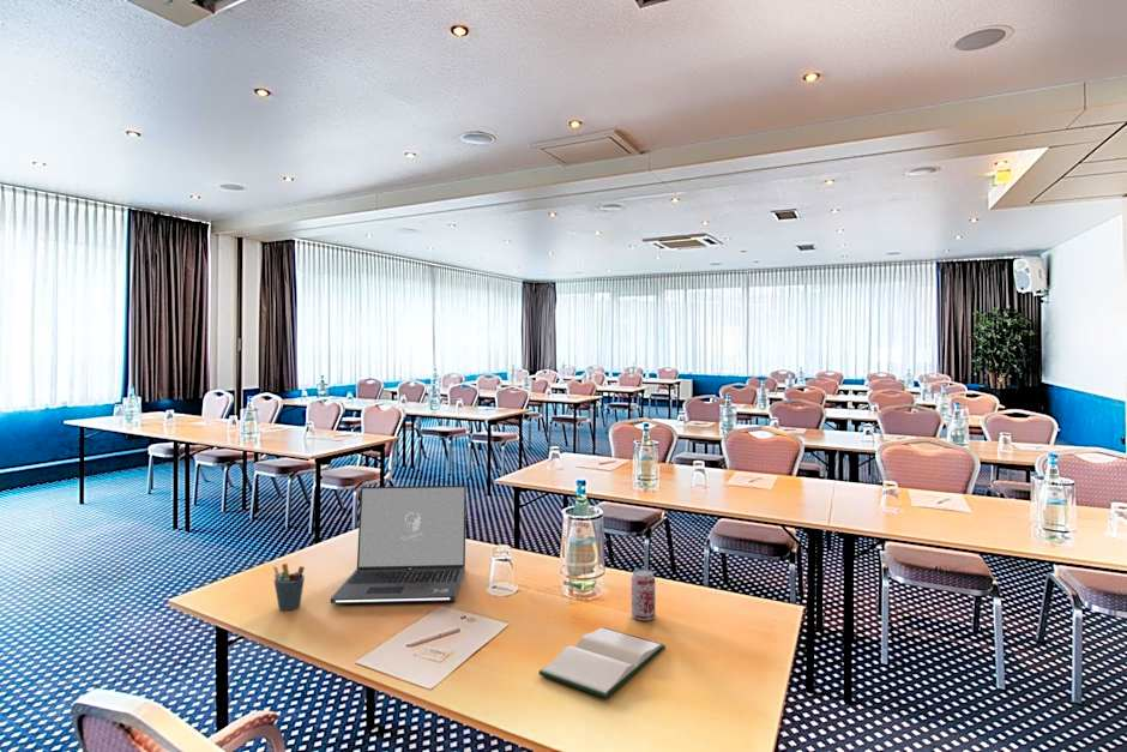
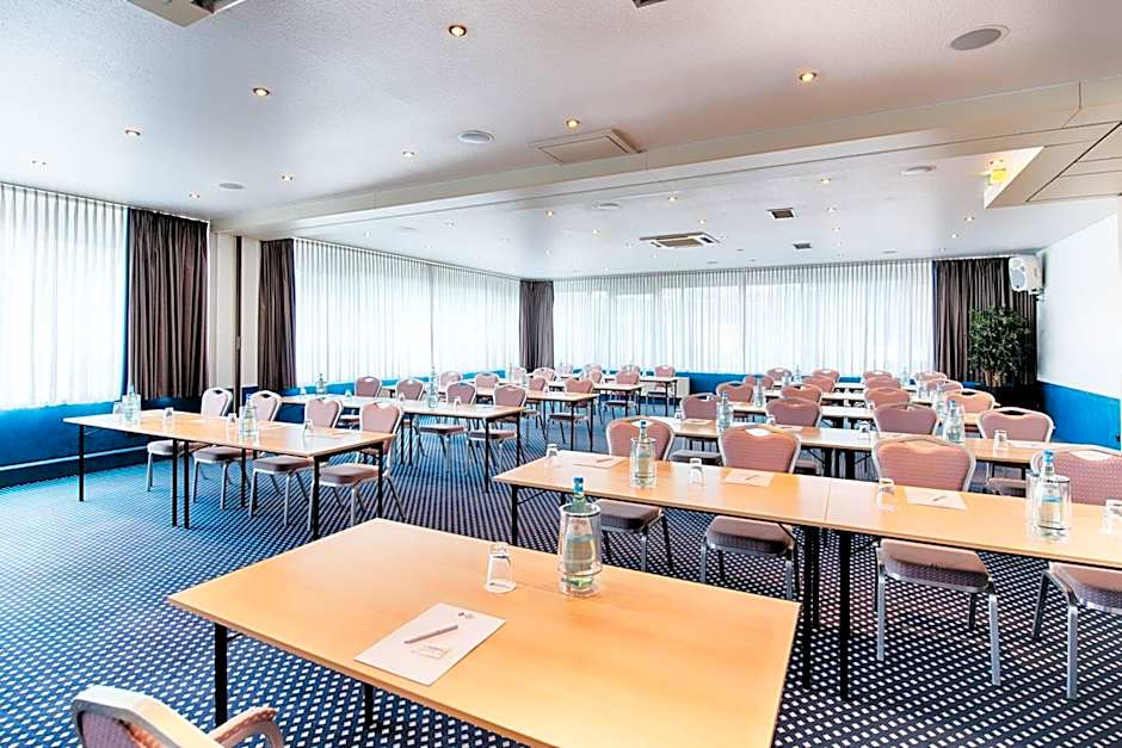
- hardback book [538,626,667,699]
- laptop [329,485,468,604]
- pen holder [272,563,306,612]
- beverage can [631,568,656,621]
